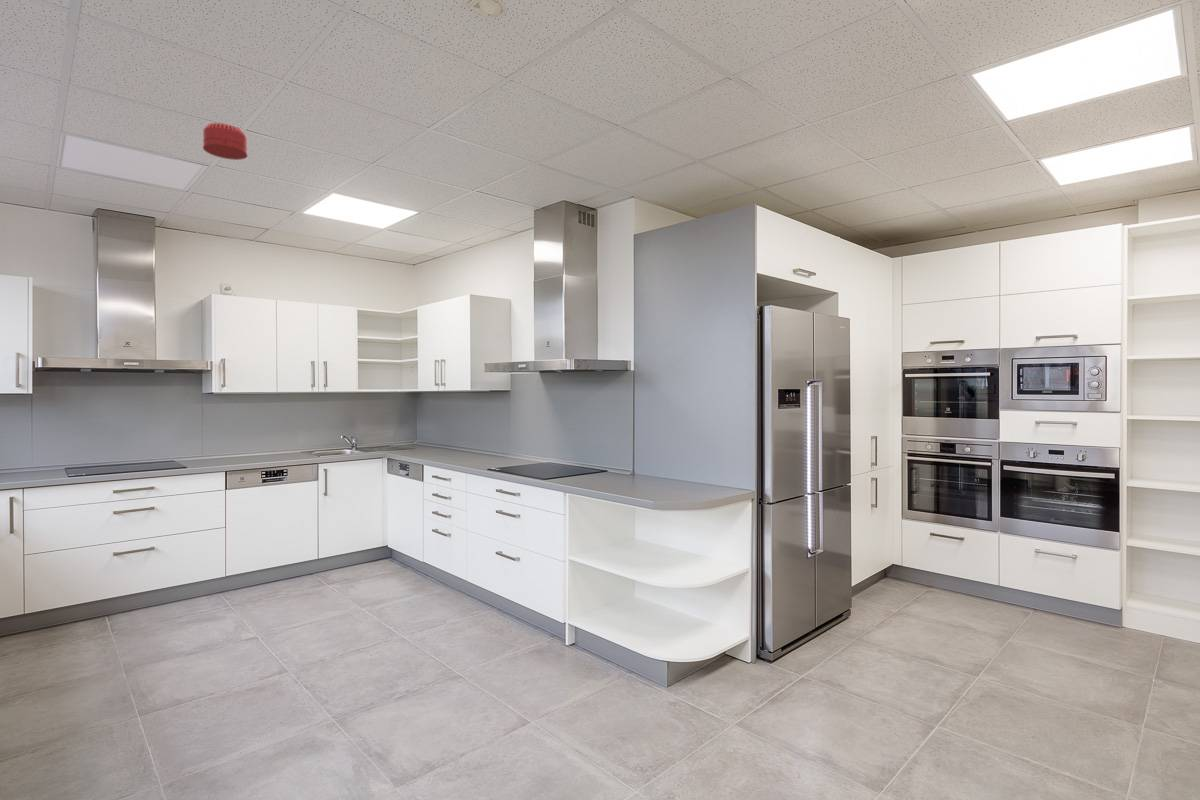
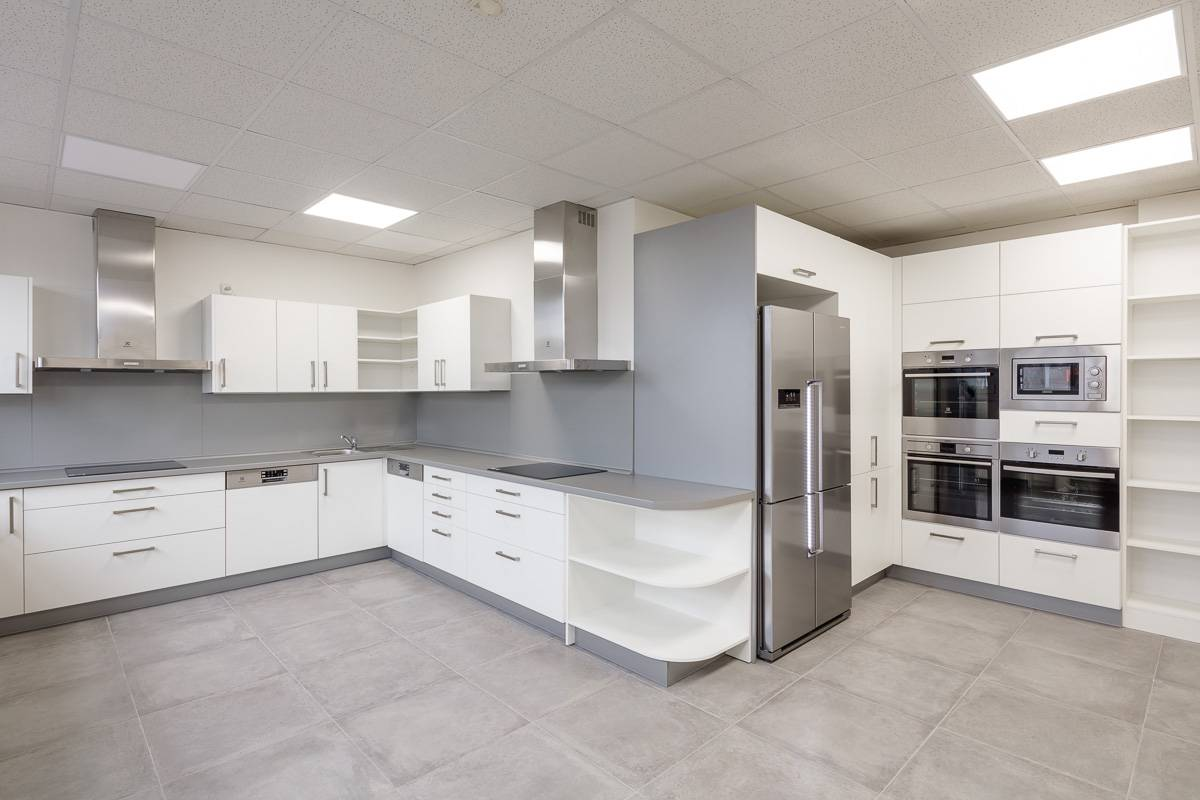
- smoke detector [202,122,249,161]
